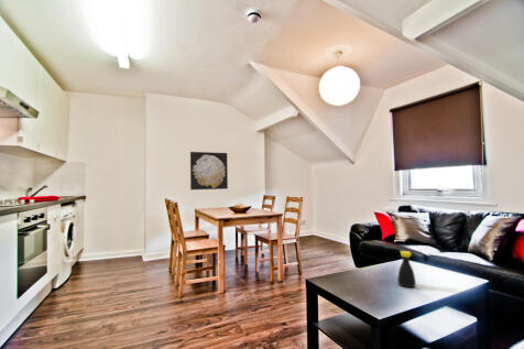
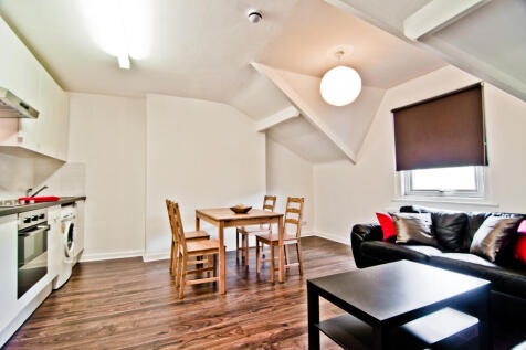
- bottle [396,250,417,288]
- wall art [189,151,229,190]
